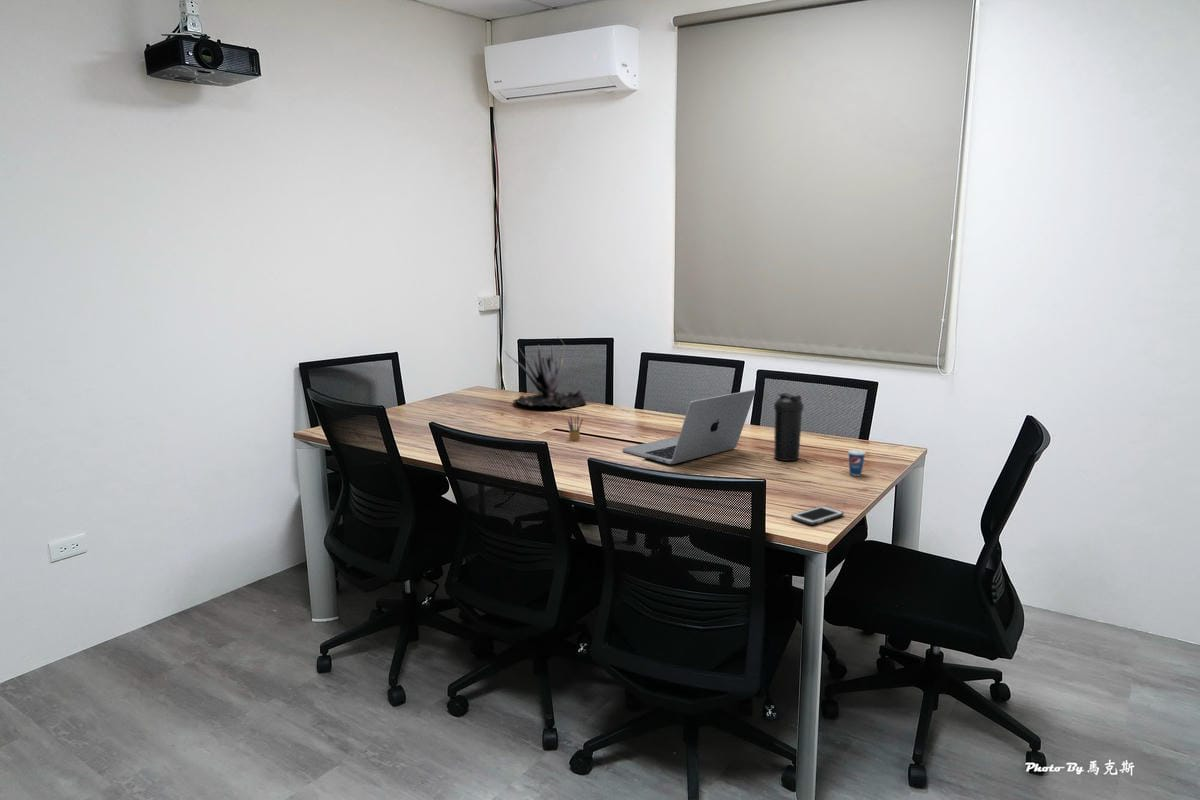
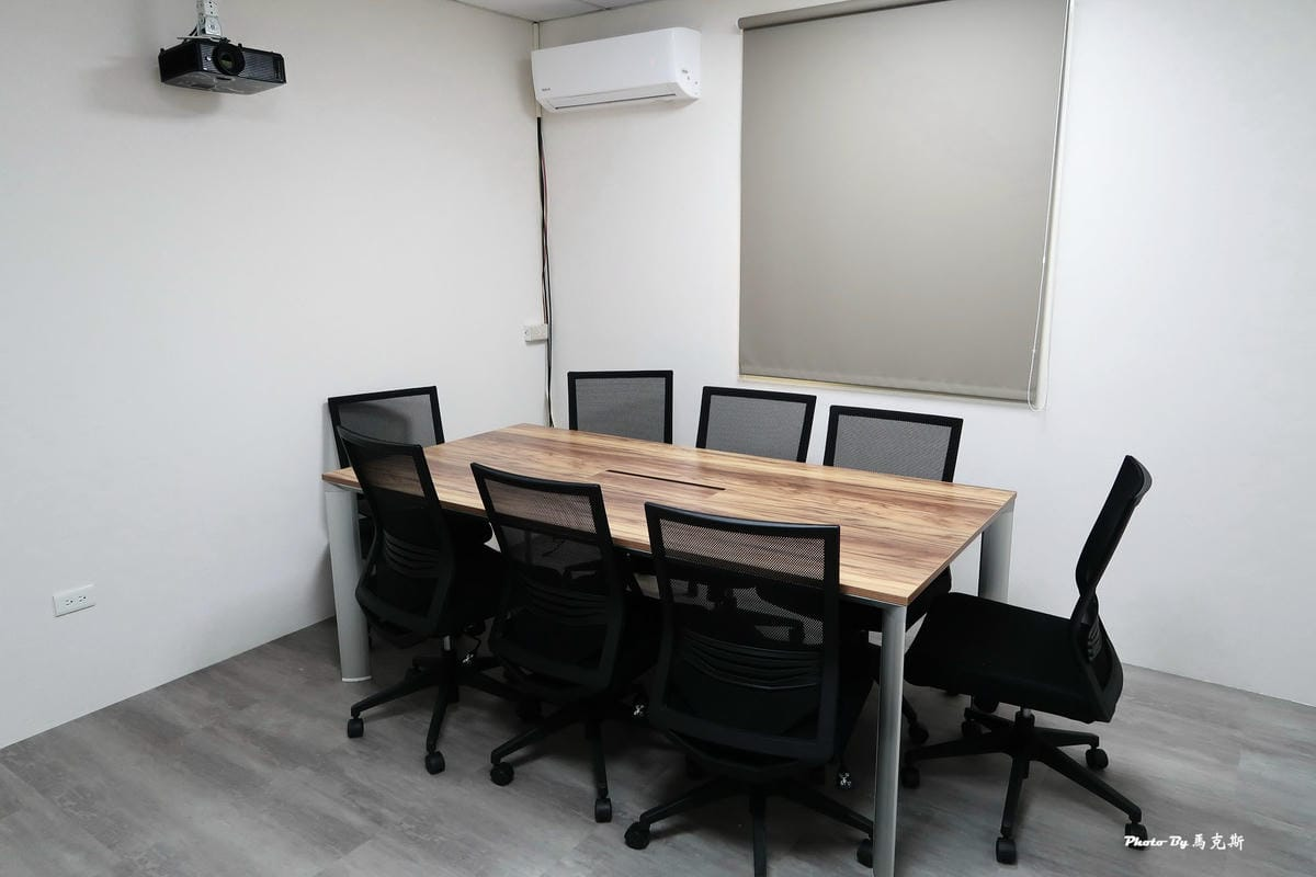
- water bottle [773,392,805,462]
- cell phone [790,505,845,526]
- laptop [622,389,756,465]
- pencil box [566,414,584,442]
- cup [847,437,867,477]
- plant [503,337,587,409]
